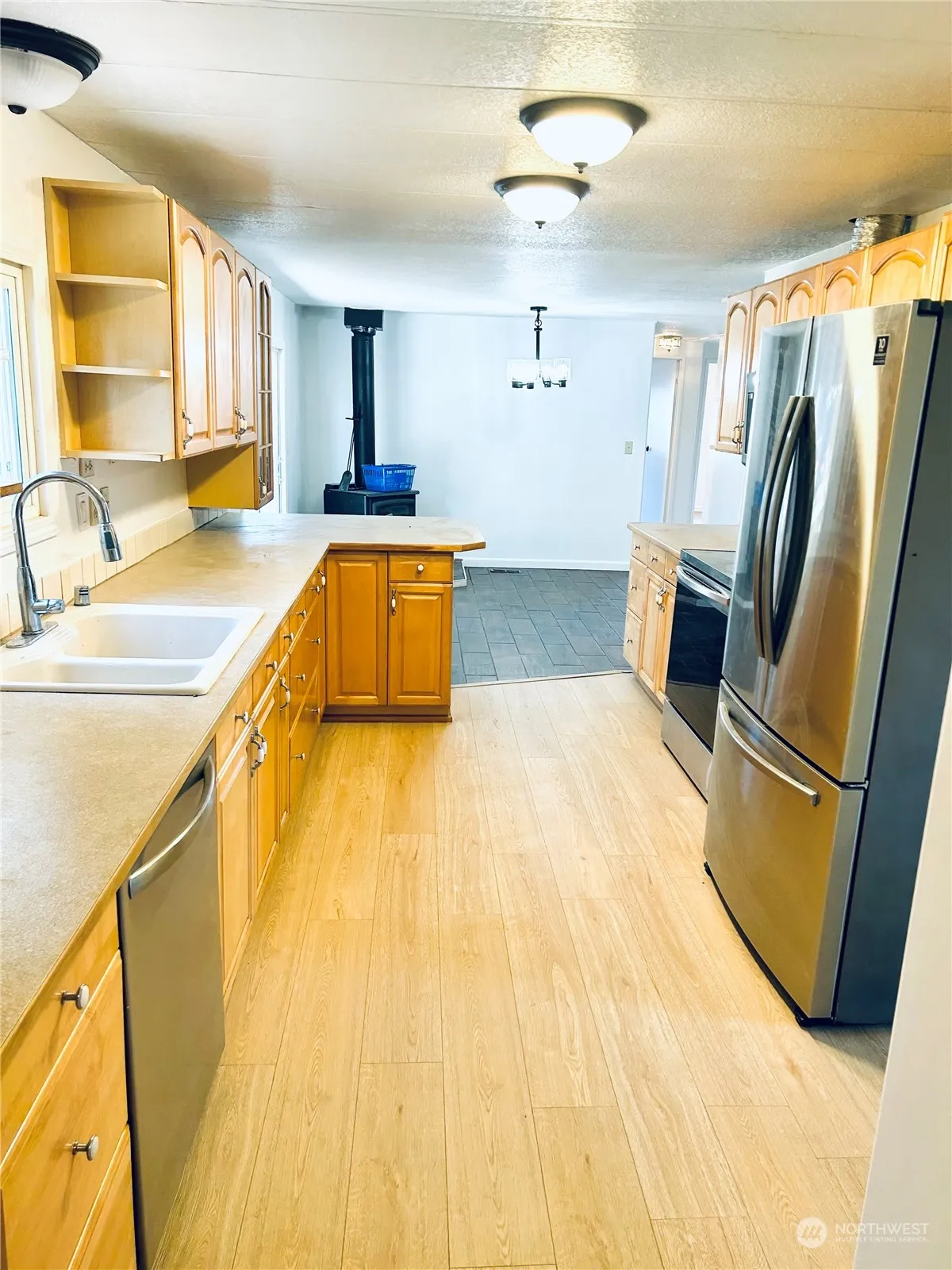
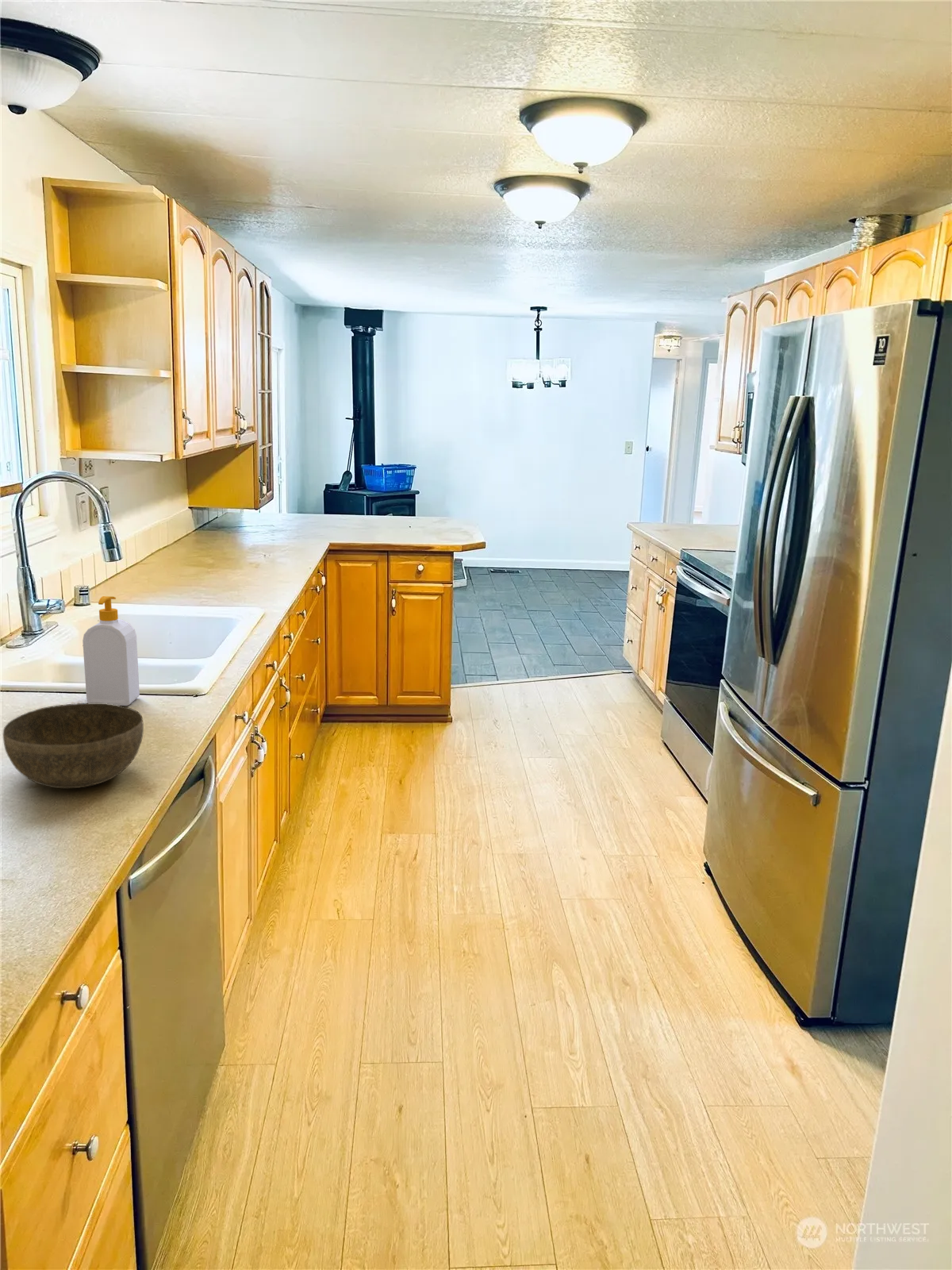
+ soap bottle [82,595,140,706]
+ bowl [2,702,144,789]
